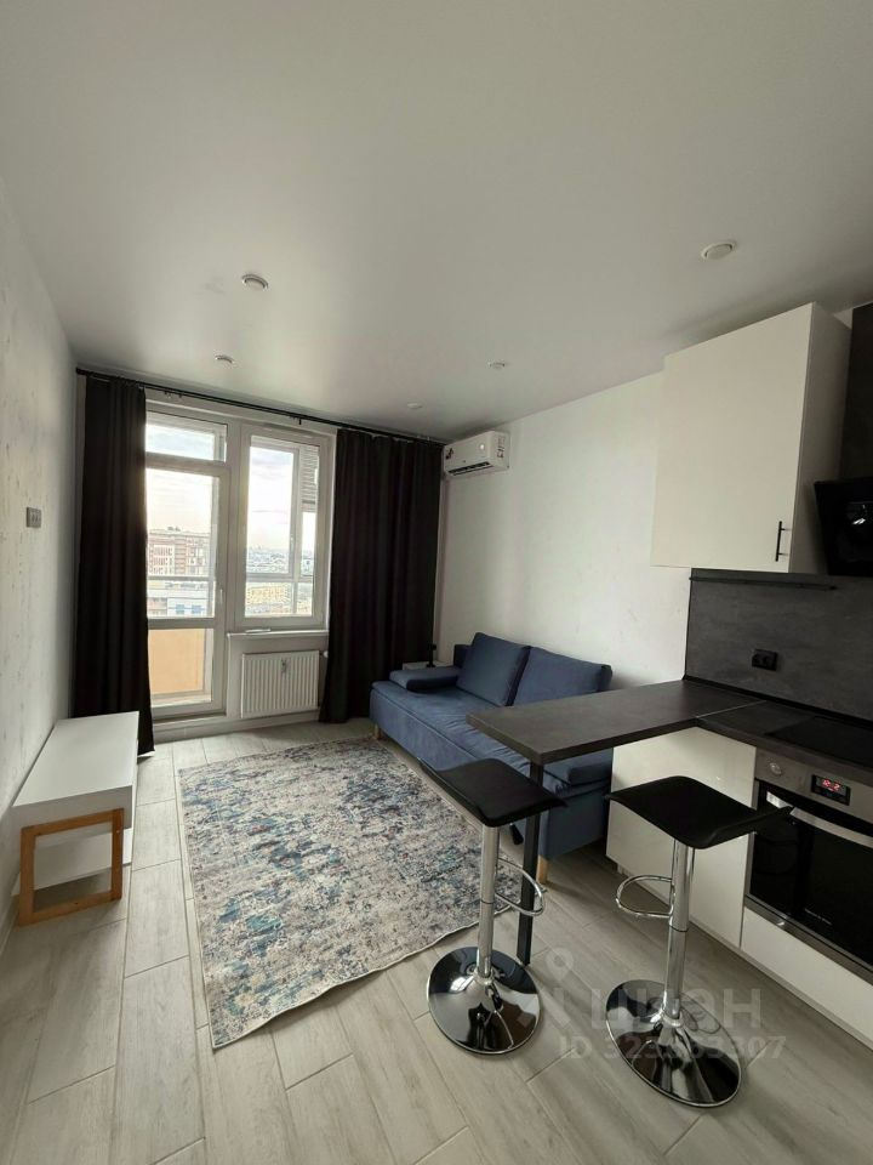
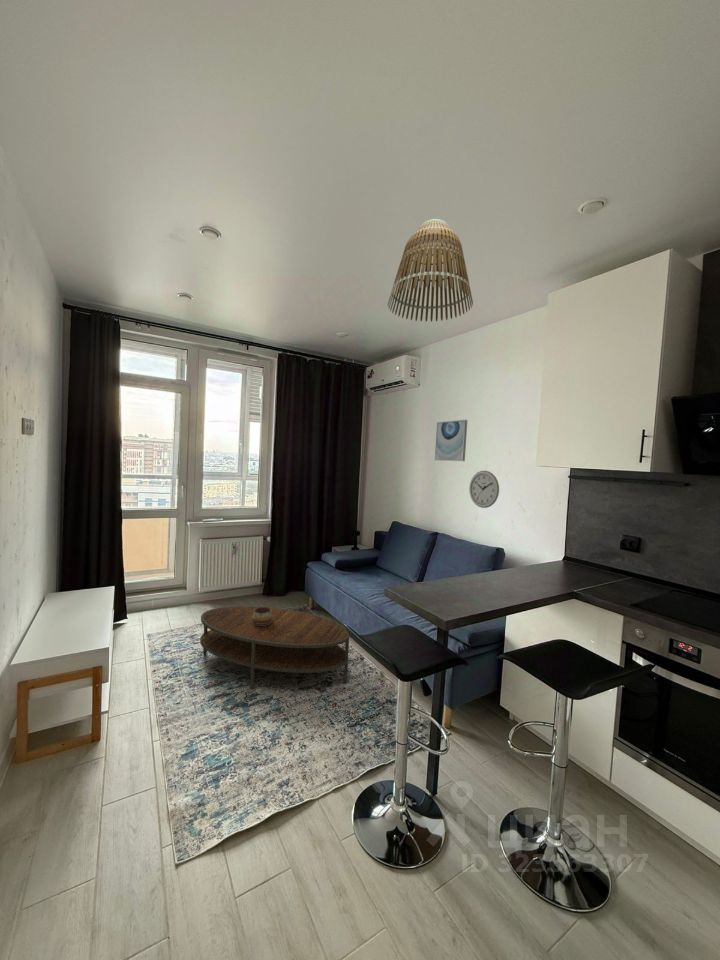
+ lamp shade [387,218,474,323]
+ coffee table [199,605,351,690]
+ decorative bowl [252,606,273,626]
+ wall art [434,419,468,462]
+ wall clock [468,470,500,509]
